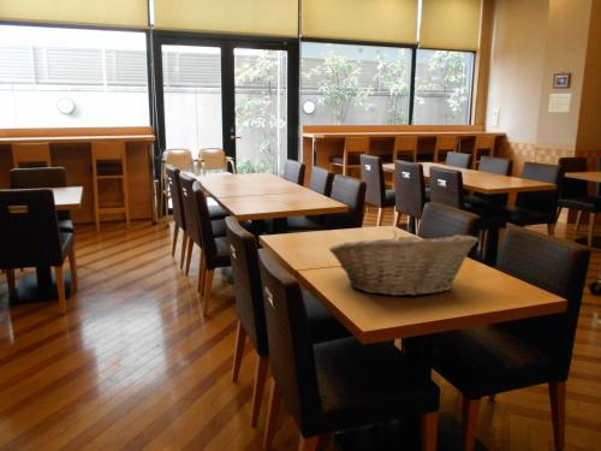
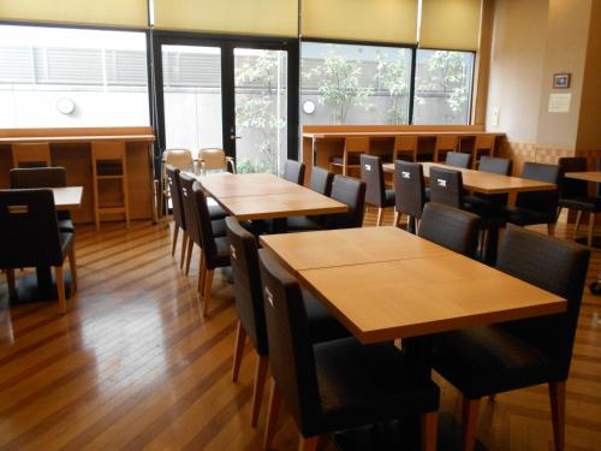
- fruit basket [328,230,480,297]
